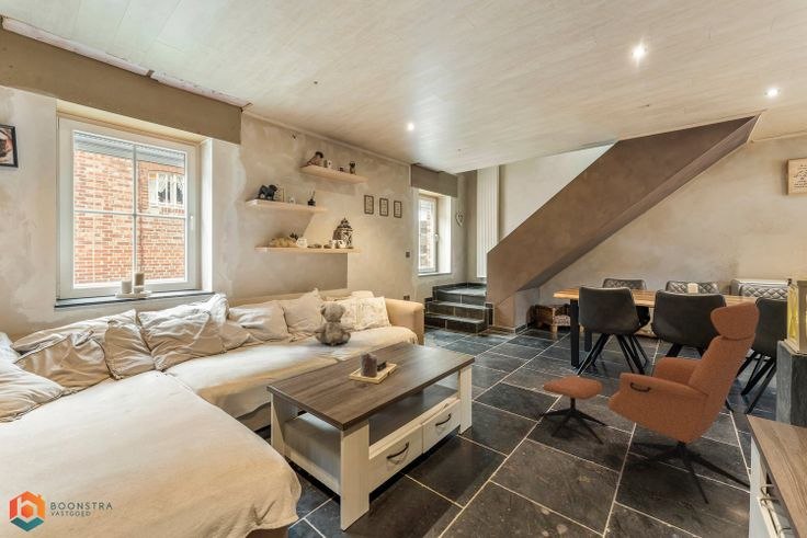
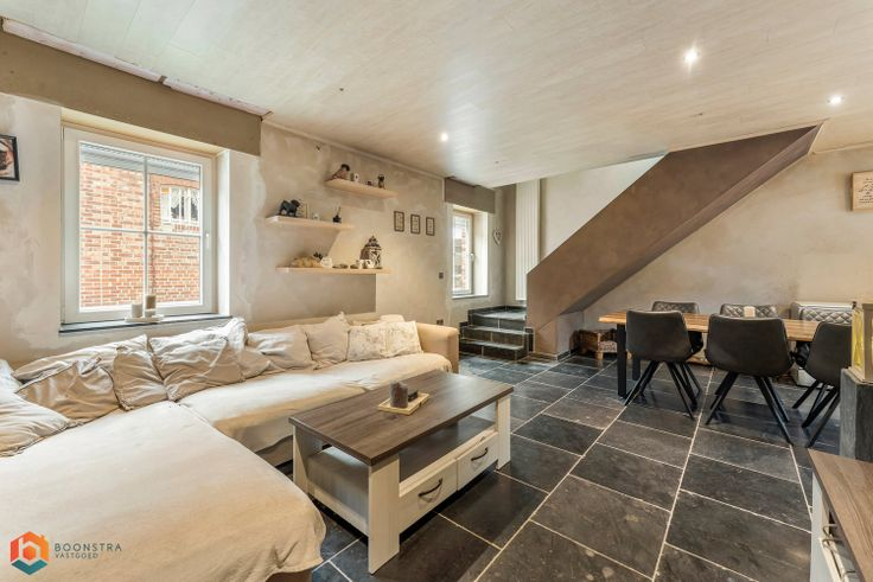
- teddy bear [311,301,355,347]
- armchair [536,301,760,505]
